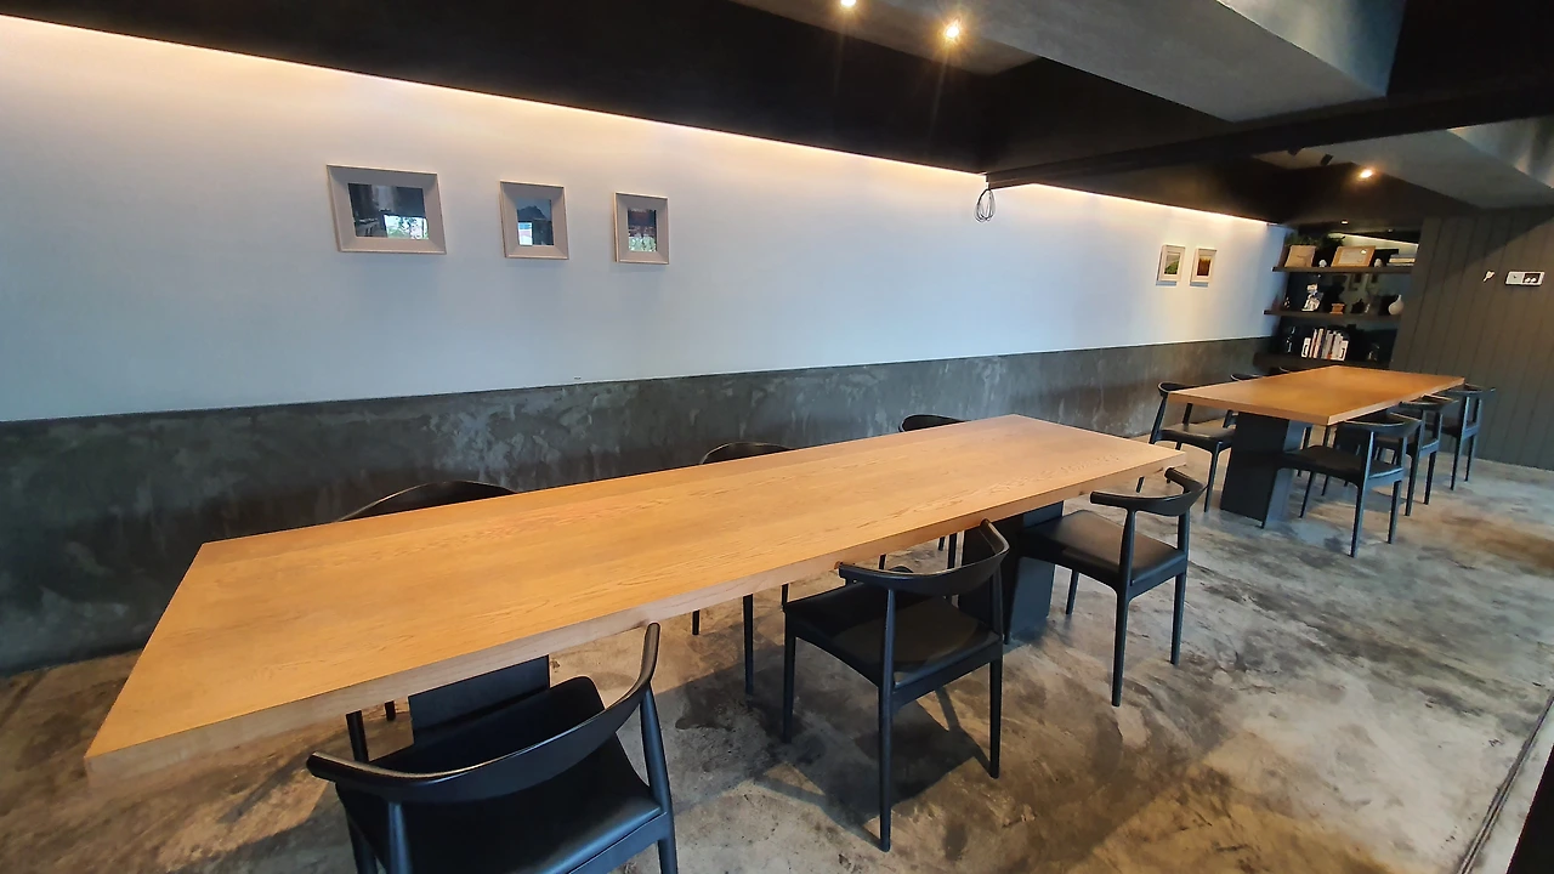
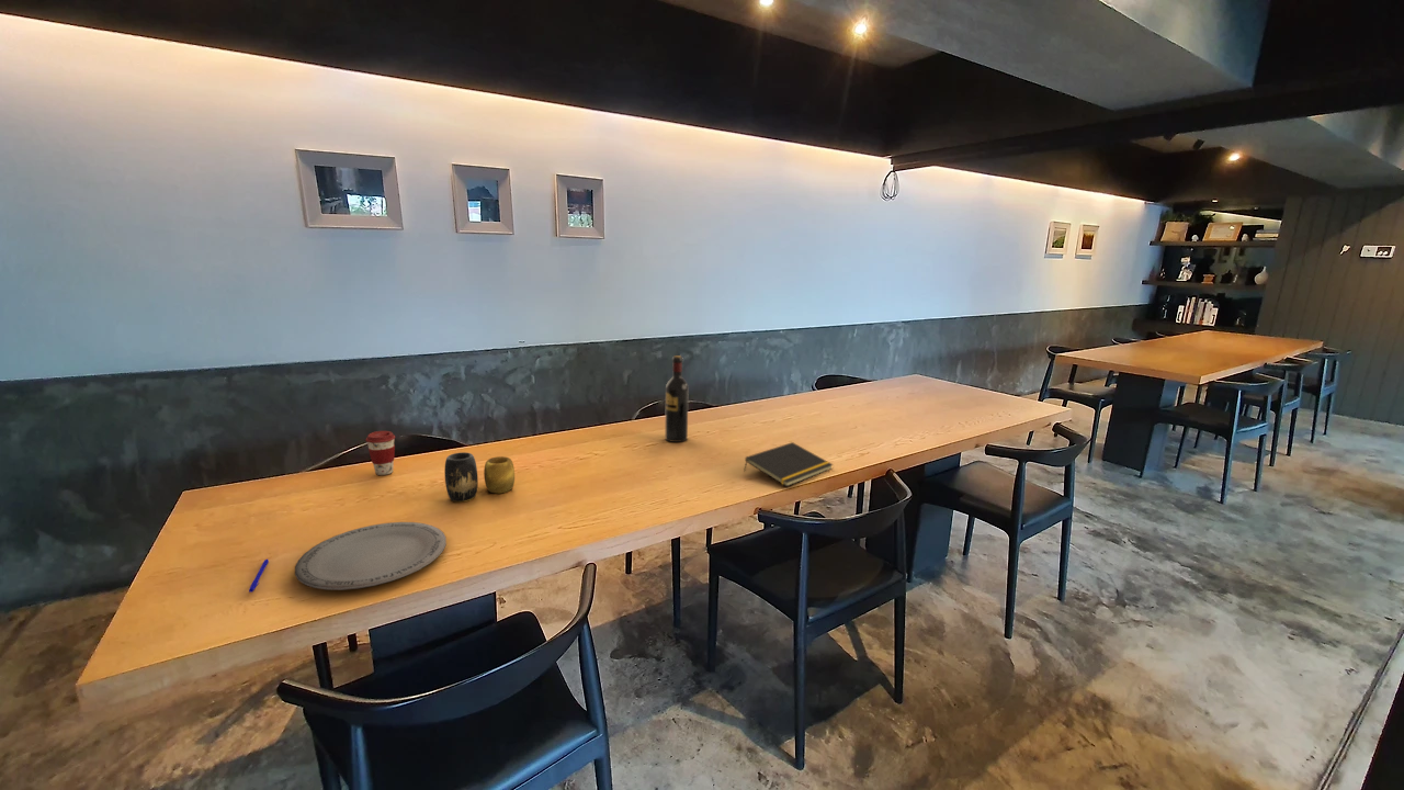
+ wine bottle [665,354,690,443]
+ notepad [743,441,835,487]
+ coffee cup [365,430,396,476]
+ plate [294,521,448,591]
+ pen [248,558,270,594]
+ vase [443,451,516,503]
